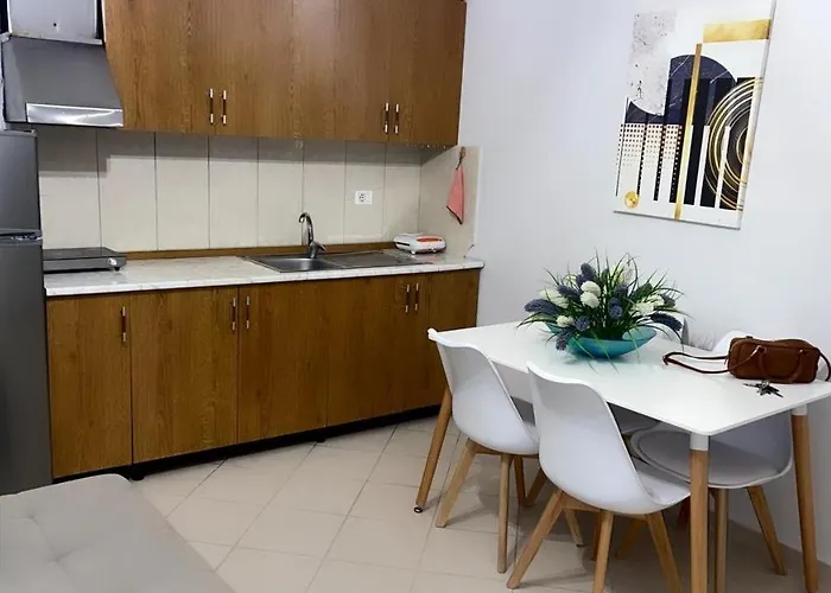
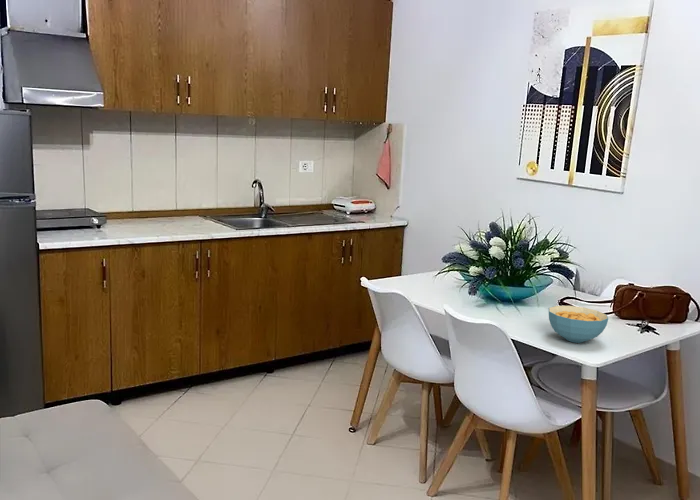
+ cereal bowl [548,305,609,344]
